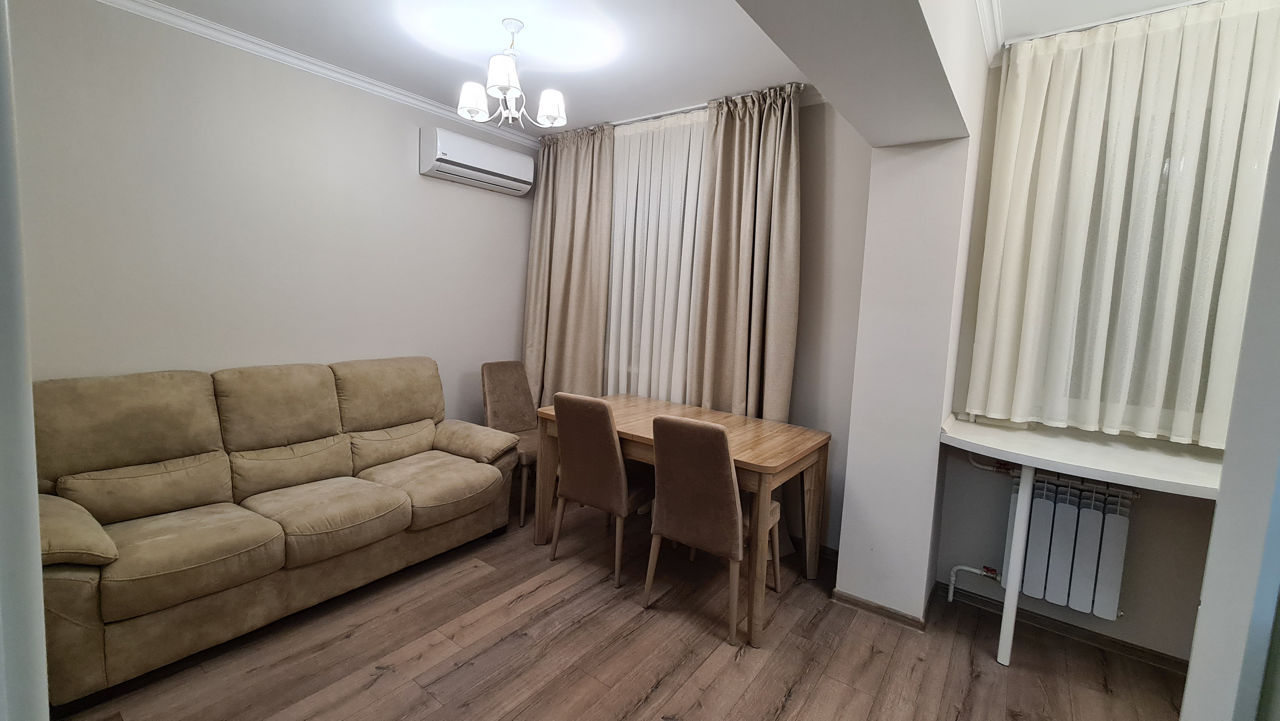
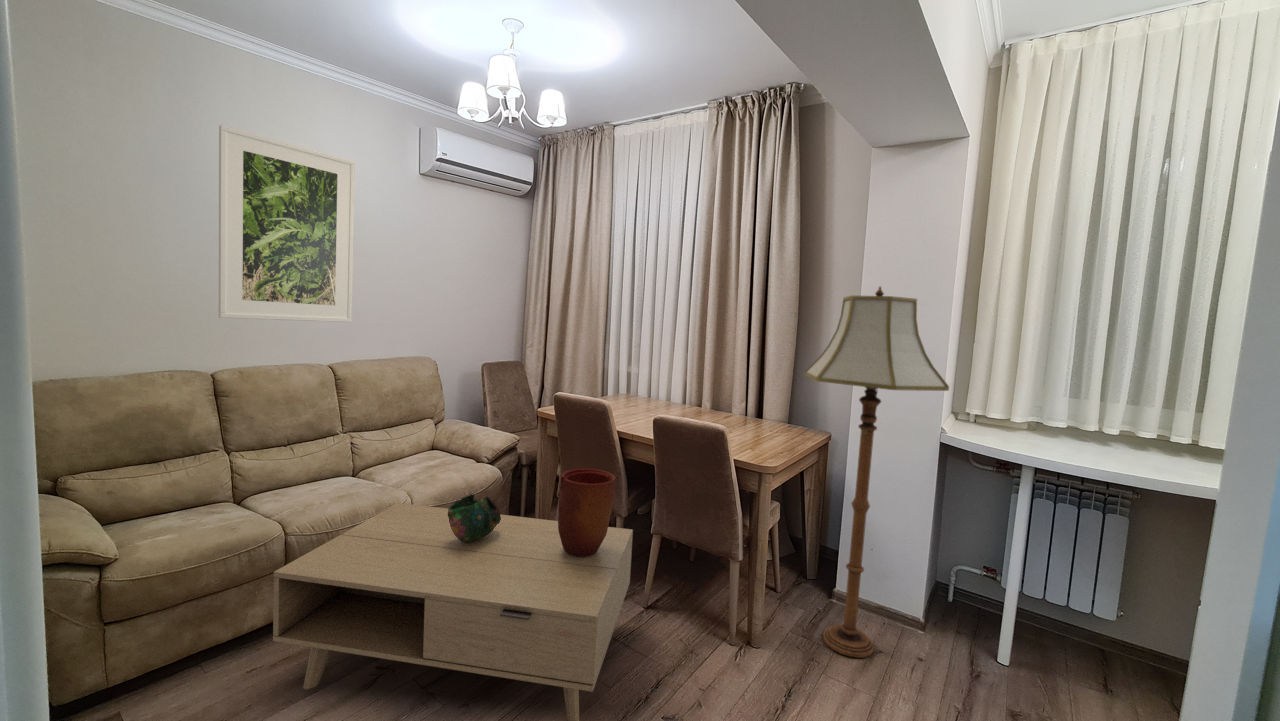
+ decorative bowl [448,493,501,543]
+ floor lamp [804,285,950,659]
+ vase [557,468,617,556]
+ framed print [218,124,356,323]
+ coffee table [272,502,634,721]
